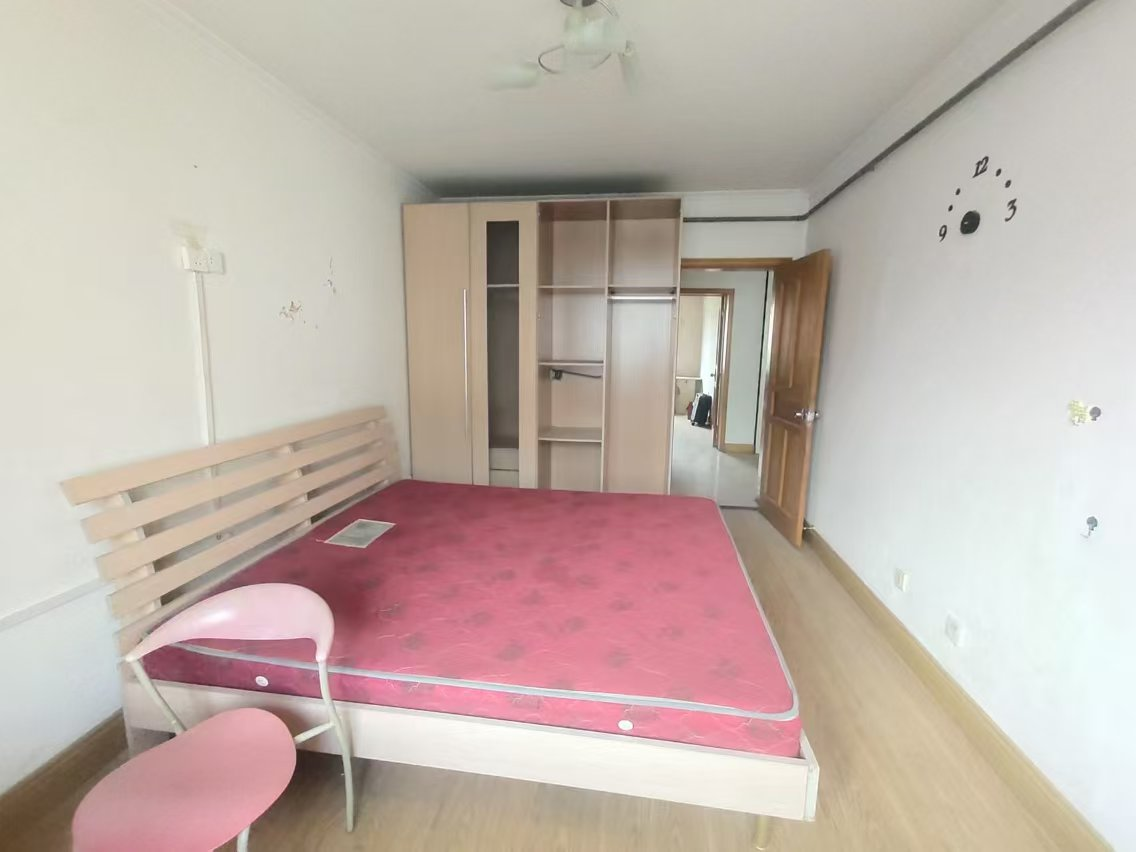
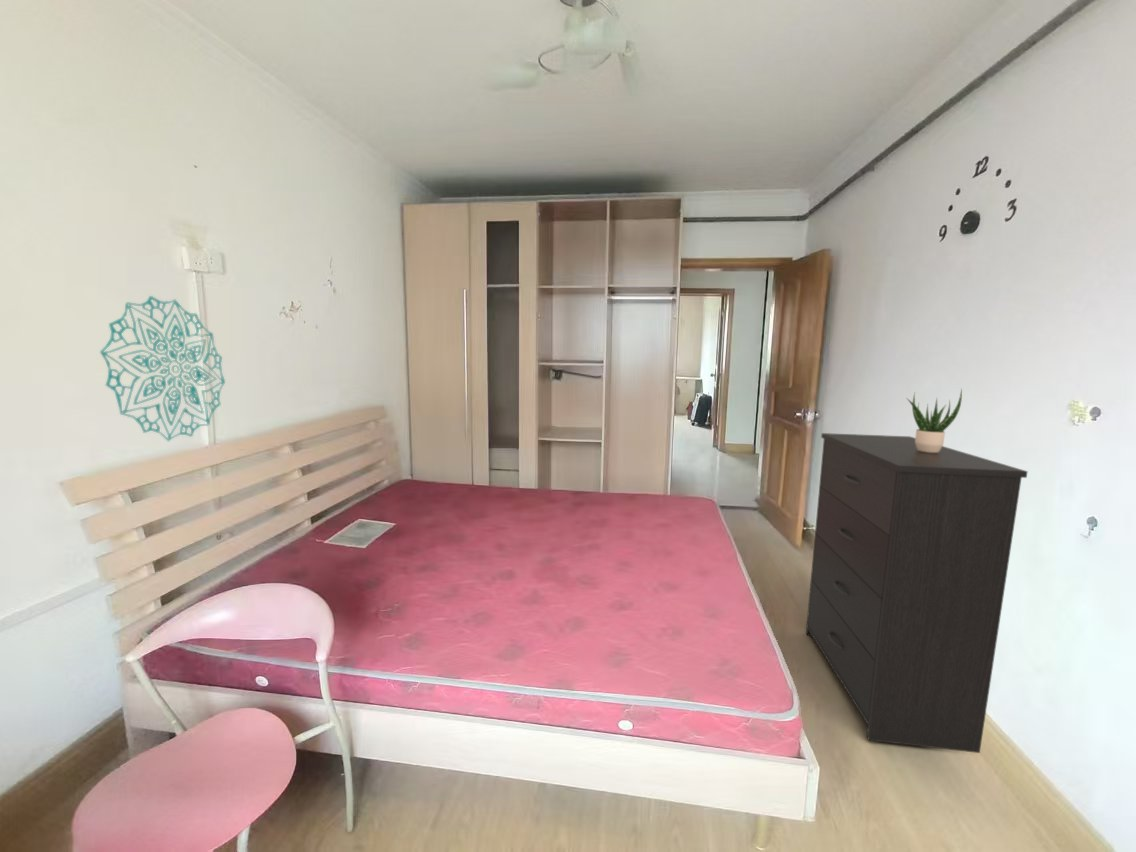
+ dresser [805,432,1029,754]
+ potted plant [905,387,963,453]
+ wall decoration [99,295,226,442]
